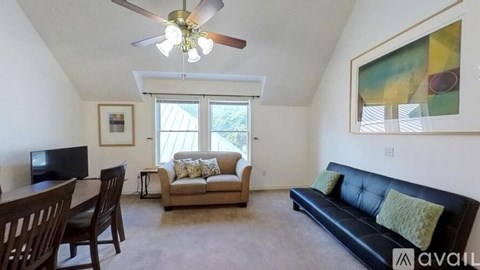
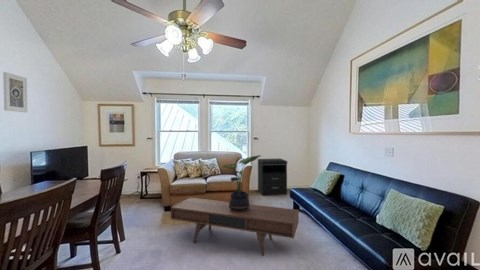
+ nightstand [257,158,288,197]
+ potted plant [221,154,262,212]
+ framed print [2,71,29,113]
+ coffee table [170,196,300,257]
